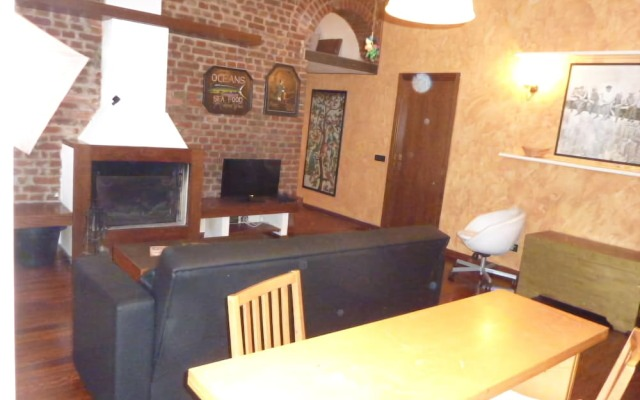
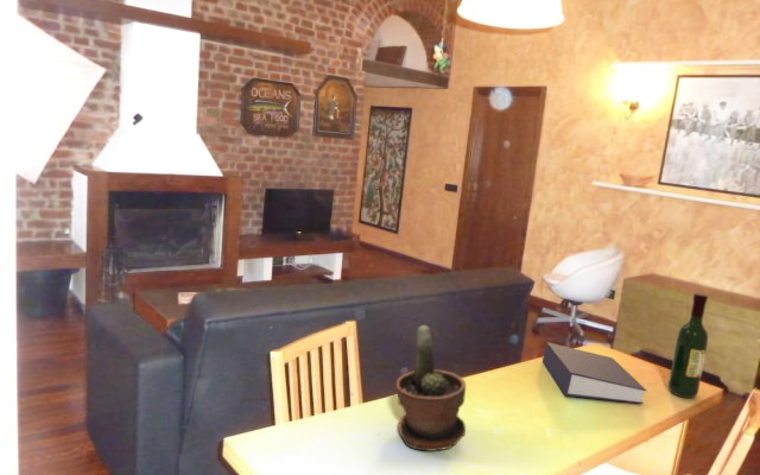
+ wine bottle [667,292,709,399]
+ potted plant [395,324,467,452]
+ book [542,341,647,405]
